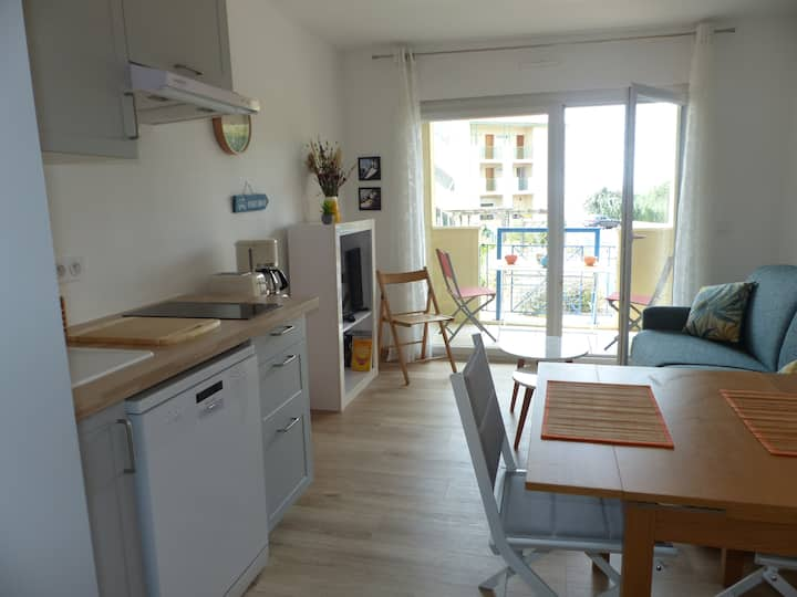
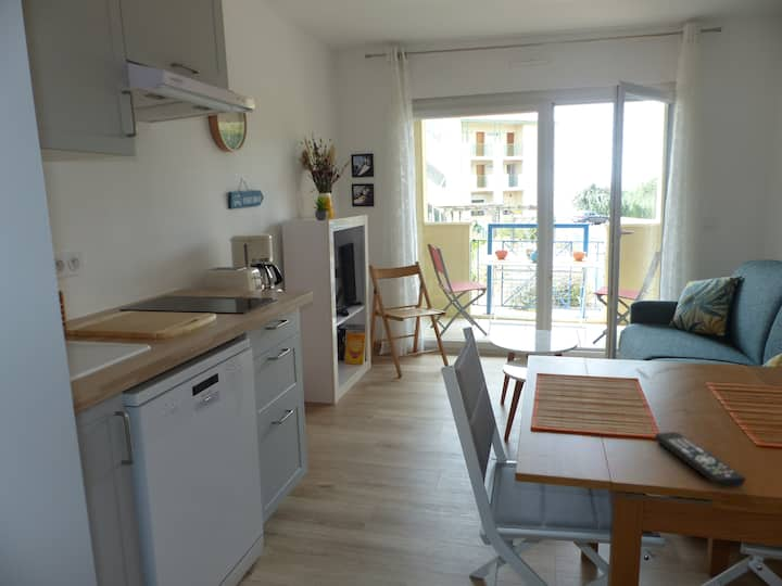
+ remote control [654,431,746,489]
